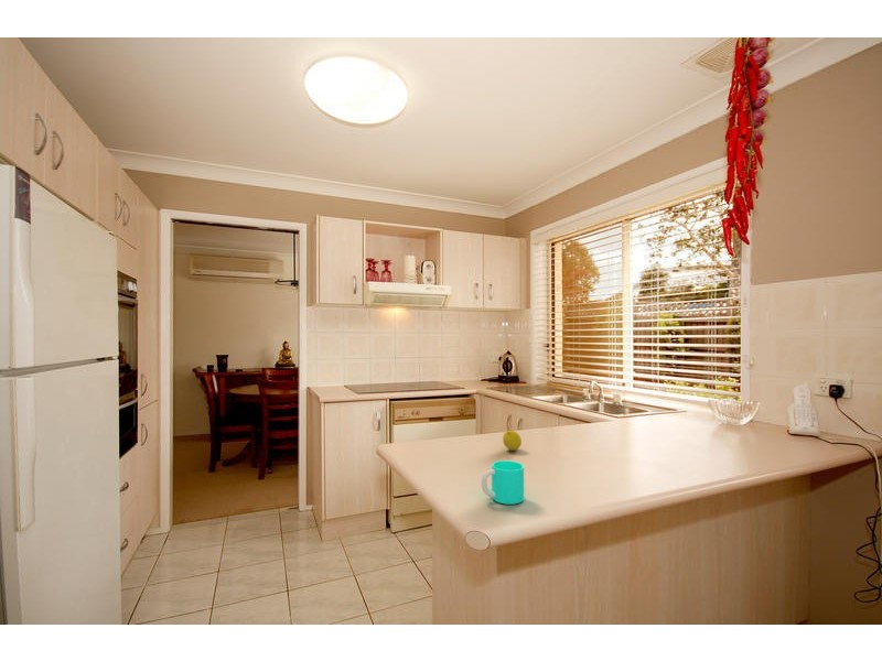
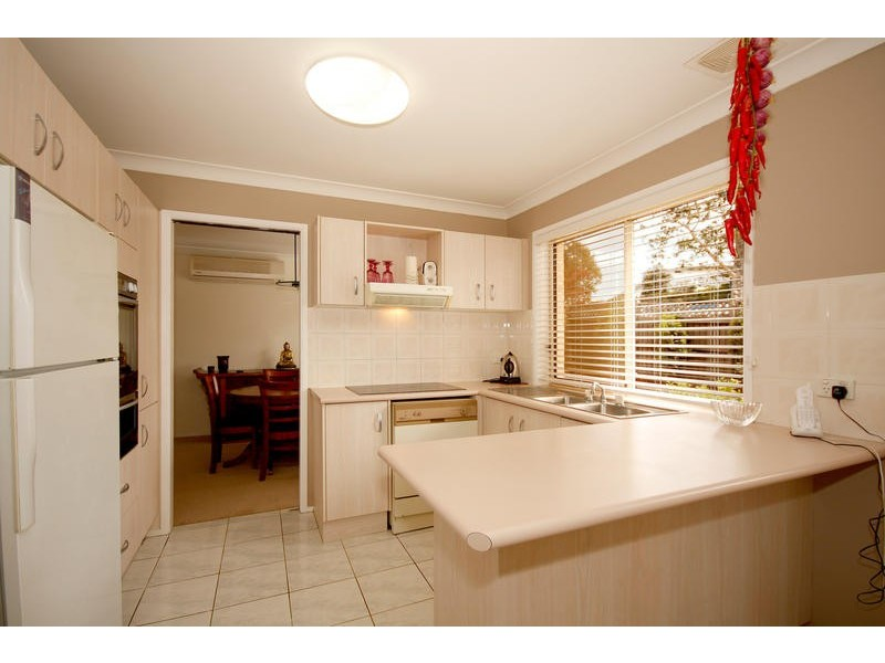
- cup [481,459,525,506]
- fruit [502,430,523,452]
